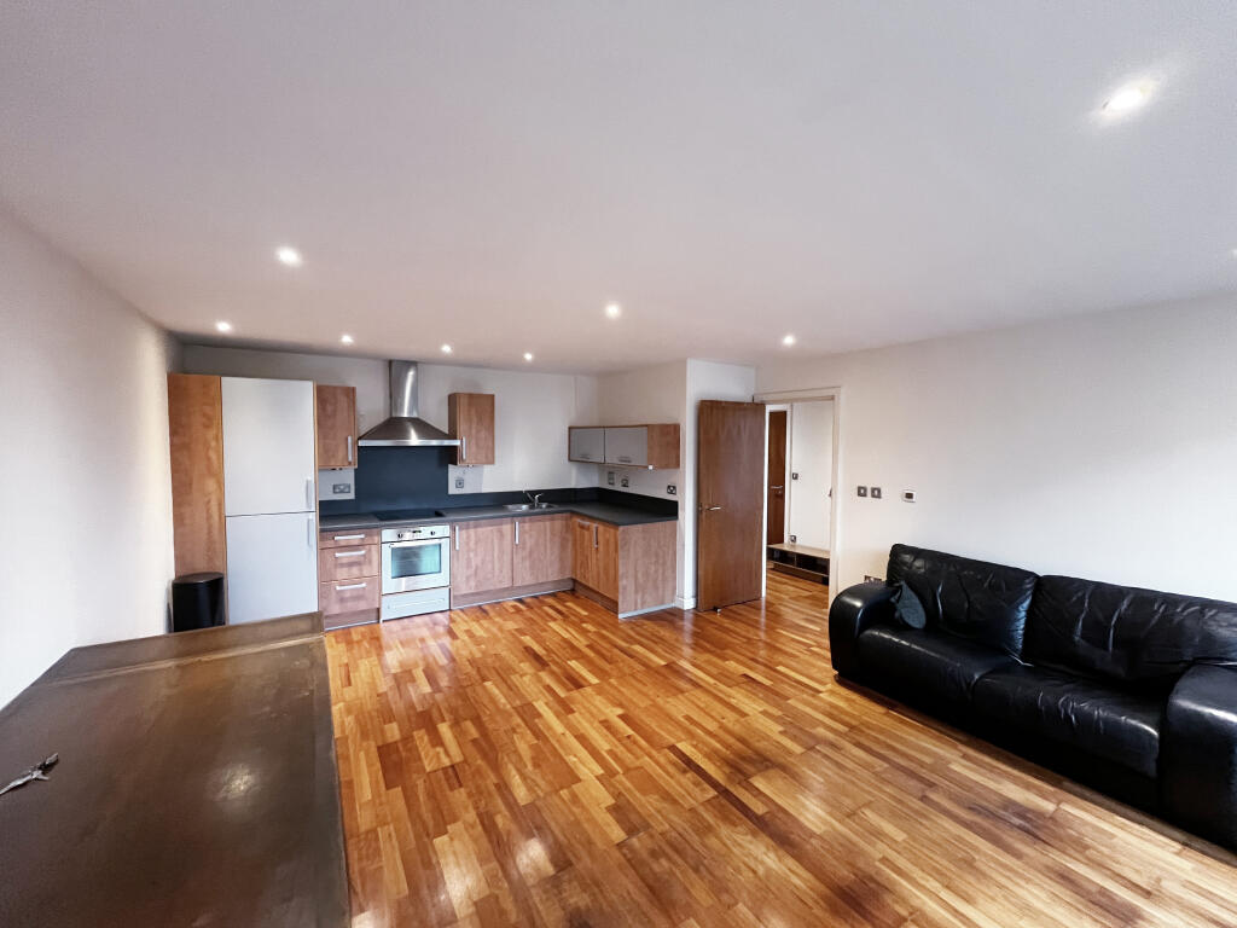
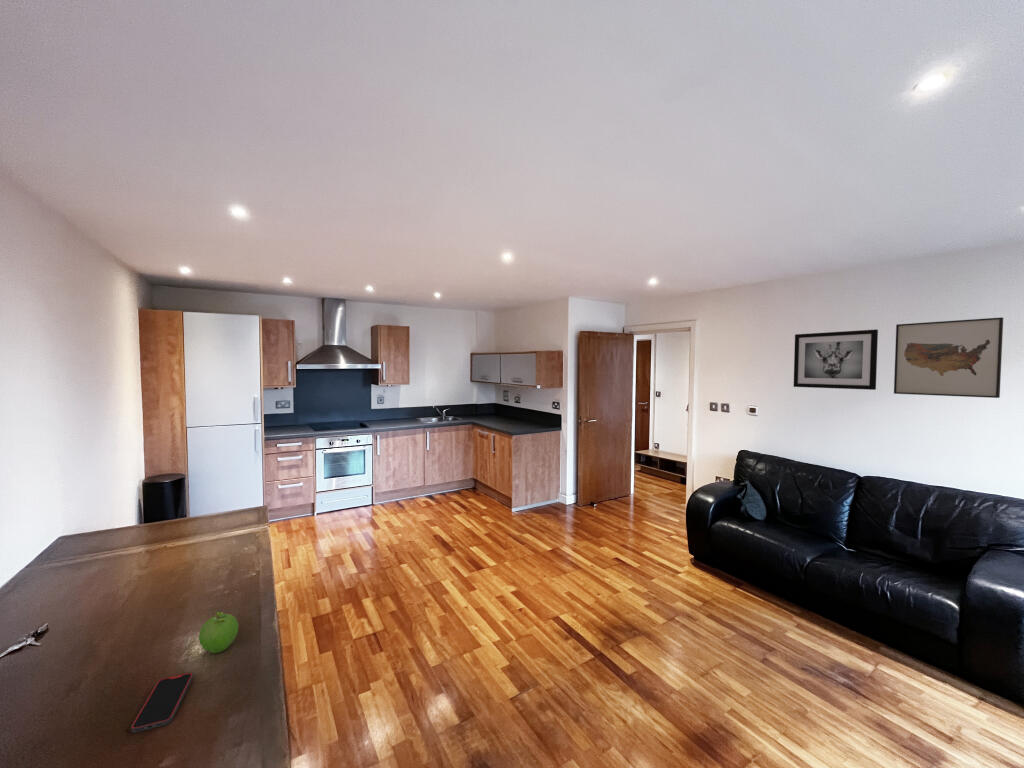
+ wall art [793,329,879,391]
+ smartphone [130,672,194,734]
+ wall art [893,316,1004,399]
+ fruit [198,611,239,654]
